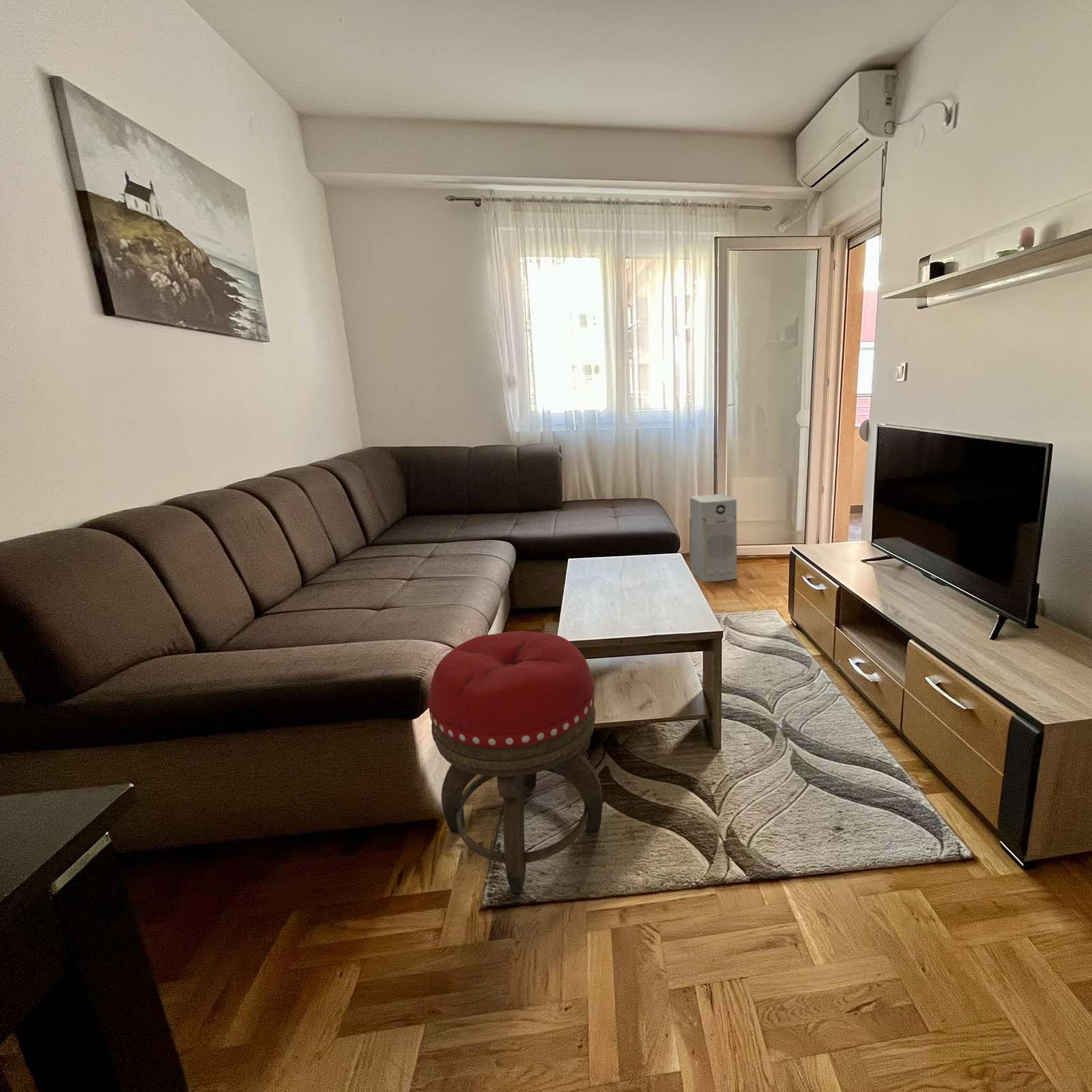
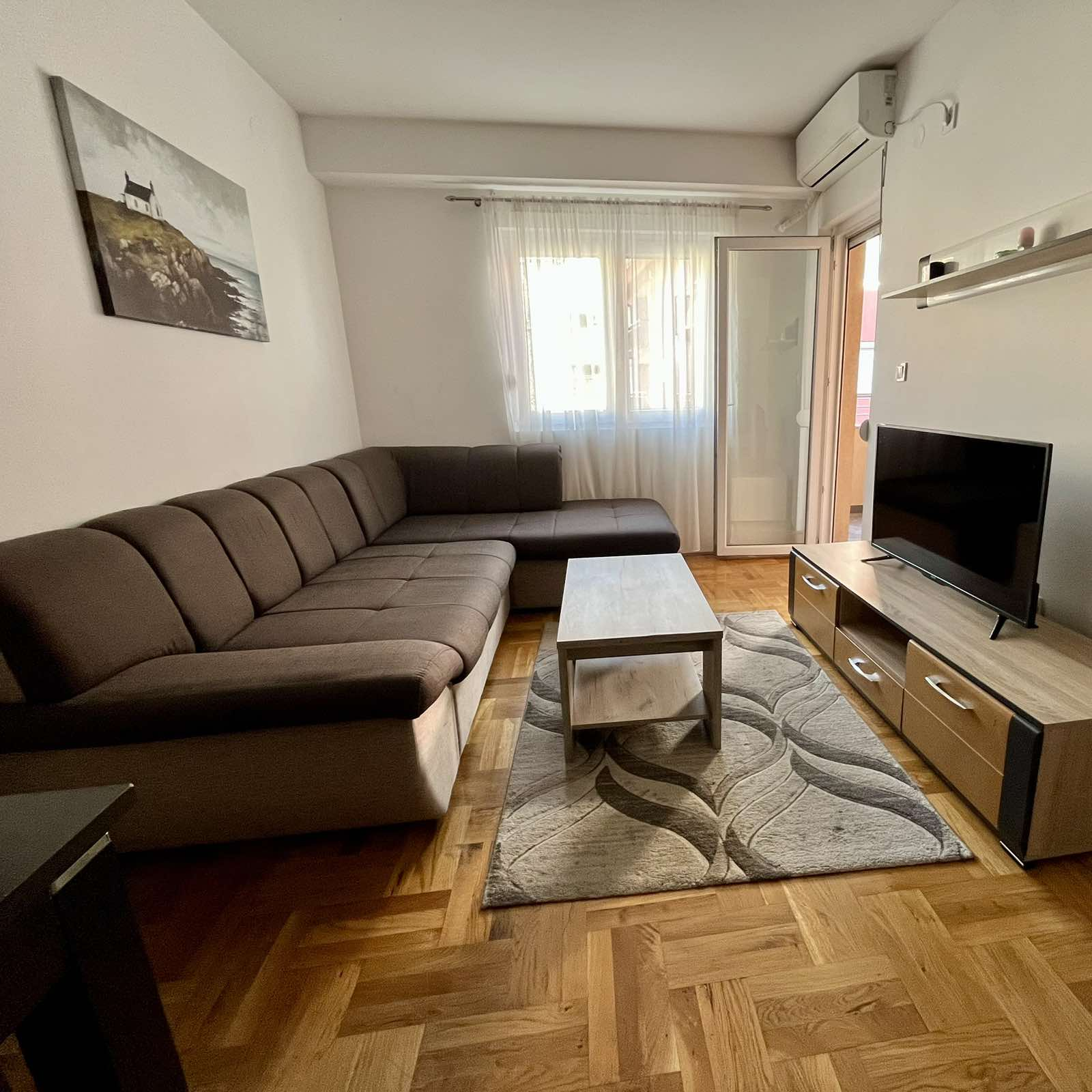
- air purifier [689,493,738,583]
- footstool [428,631,603,893]
